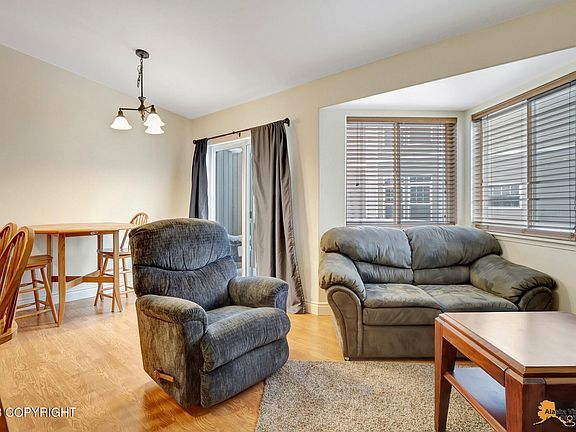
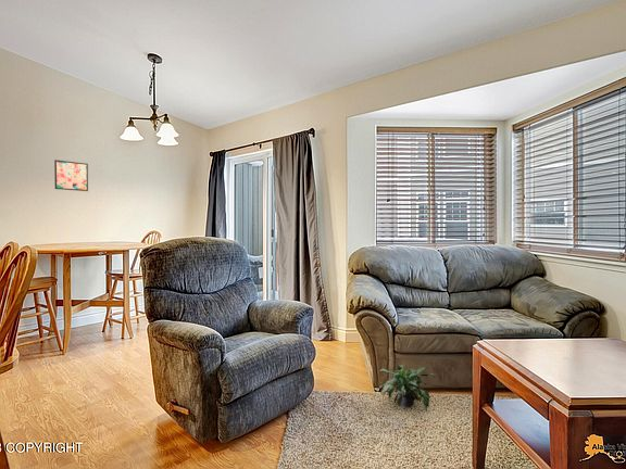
+ potted plant [378,364,436,411]
+ wall art [53,159,89,192]
